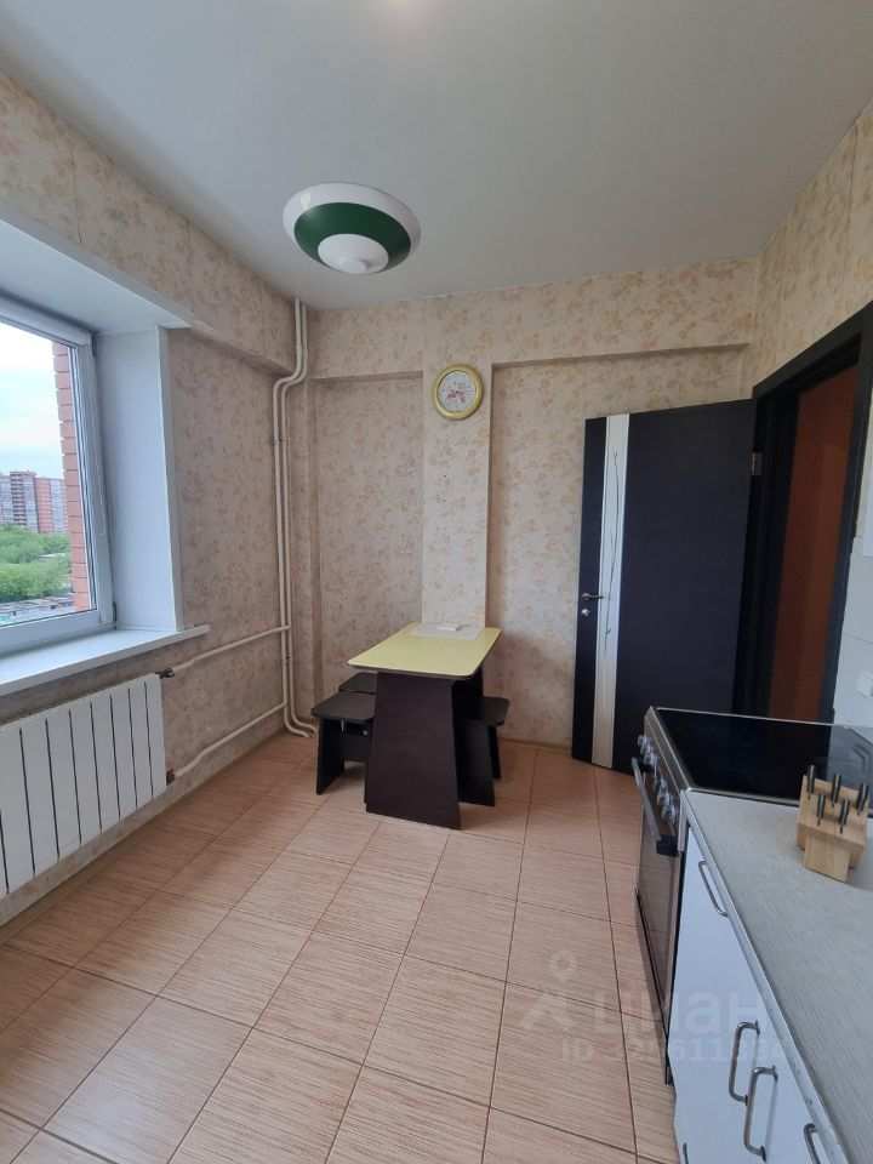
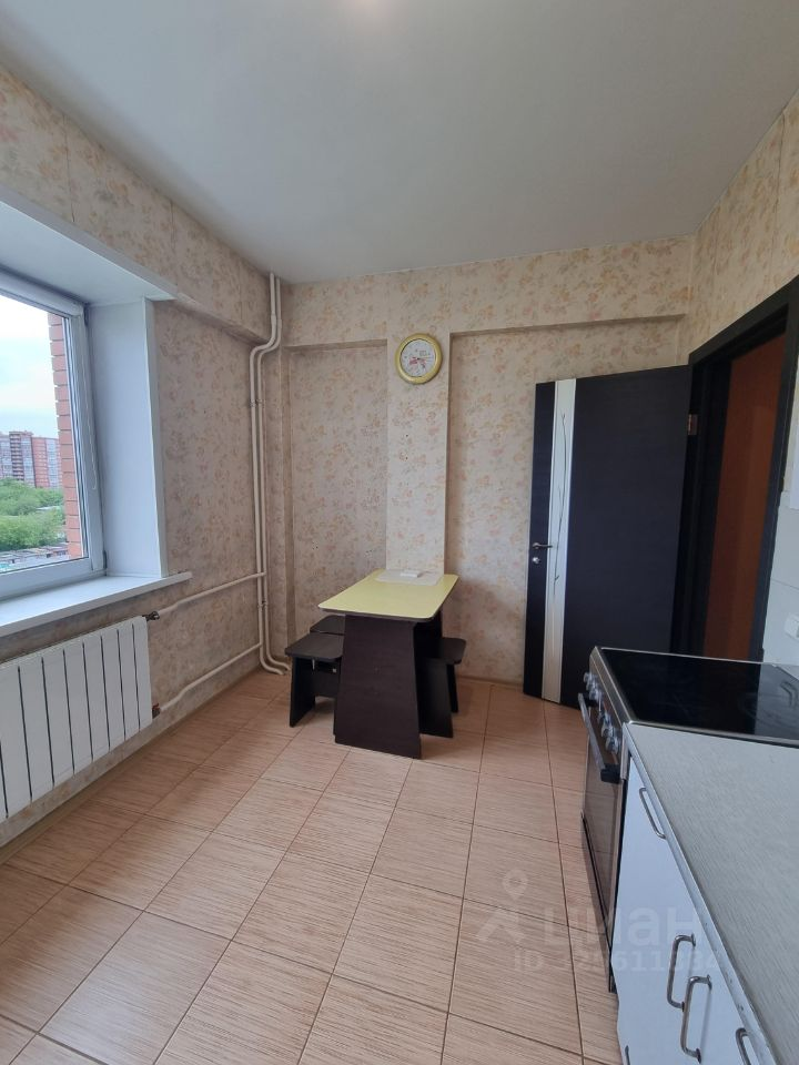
- knife block [795,764,871,884]
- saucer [281,181,422,276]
